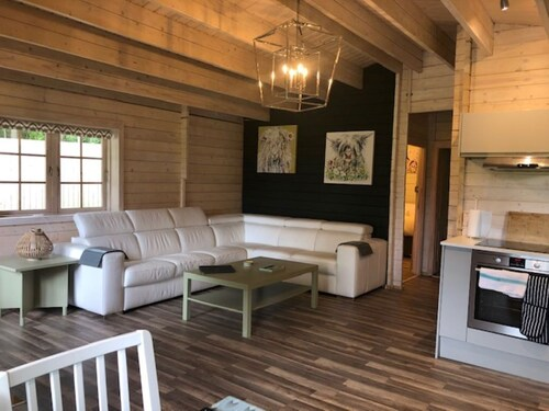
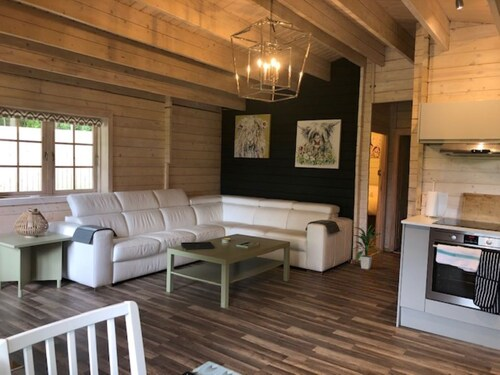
+ indoor plant [351,225,385,270]
